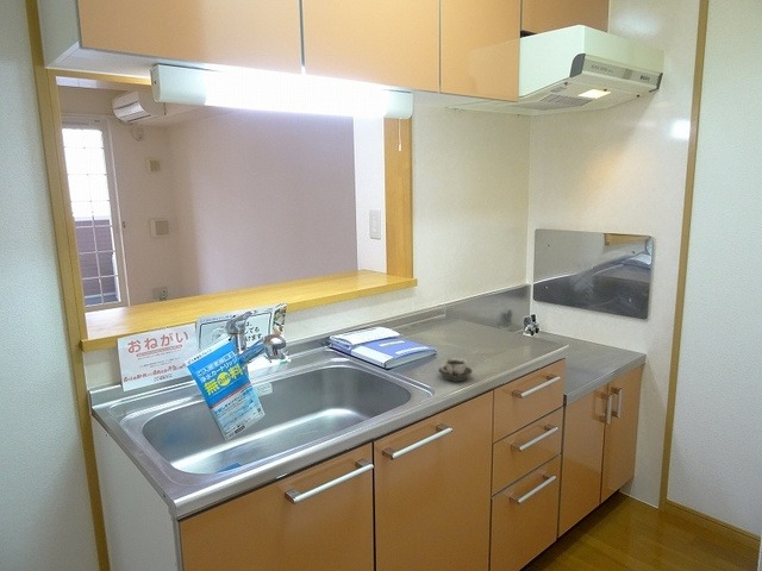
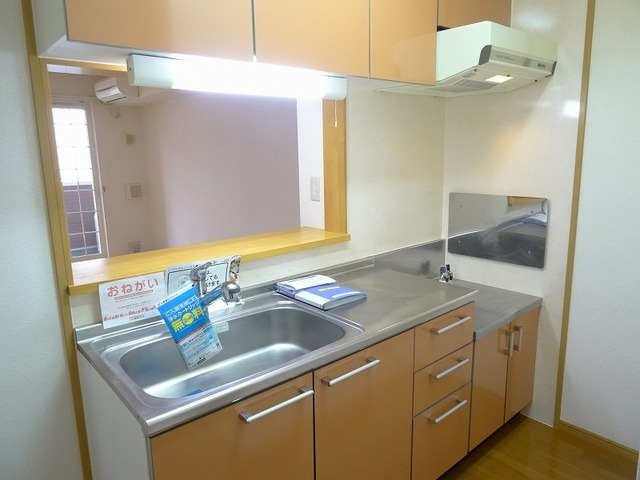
- cup [437,357,474,383]
